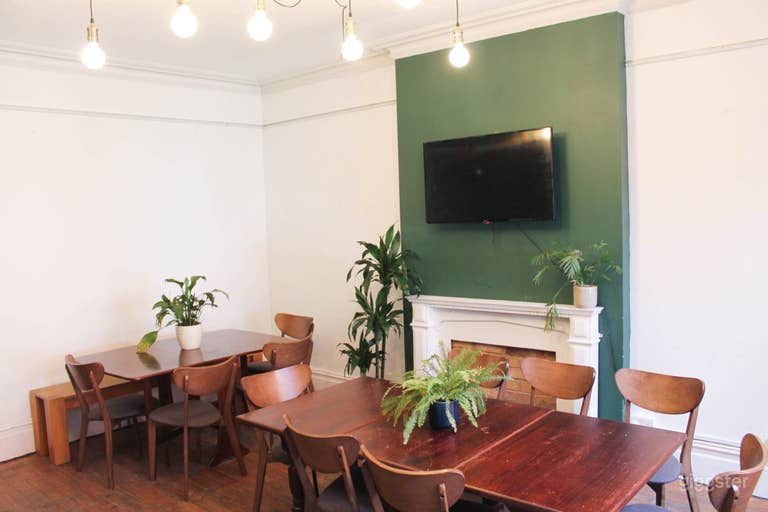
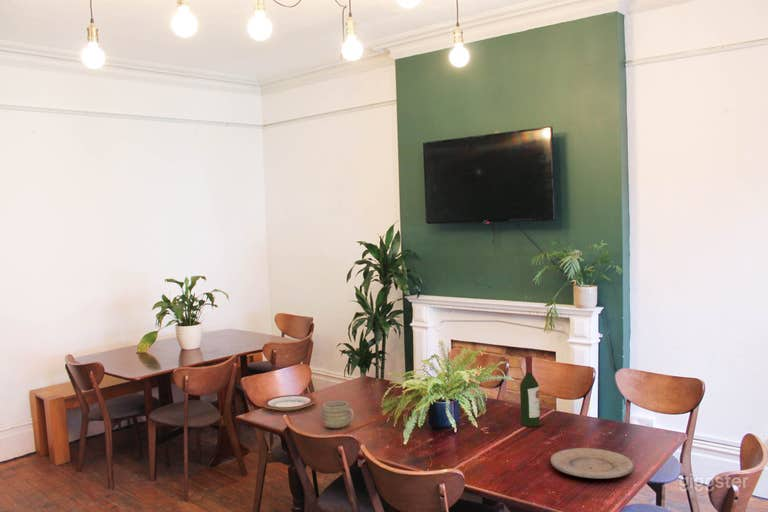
+ wine bottle [519,355,541,428]
+ mug [321,400,355,429]
+ plate [261,394,317,412]
+ plate [550,447,635,479]
